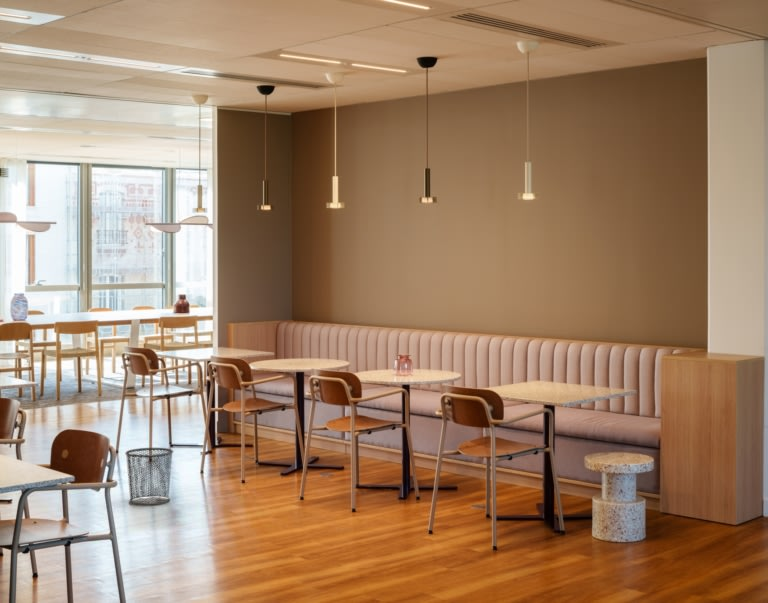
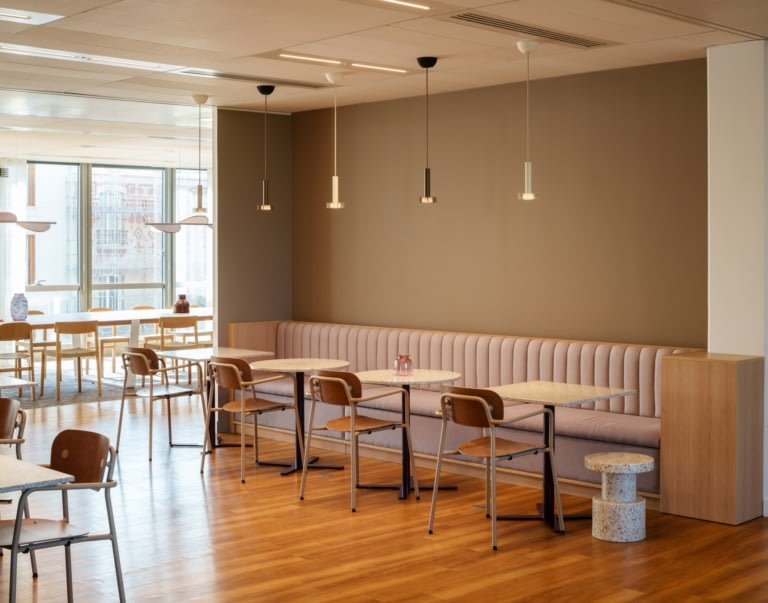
- waste bin [124,447,174,506]
